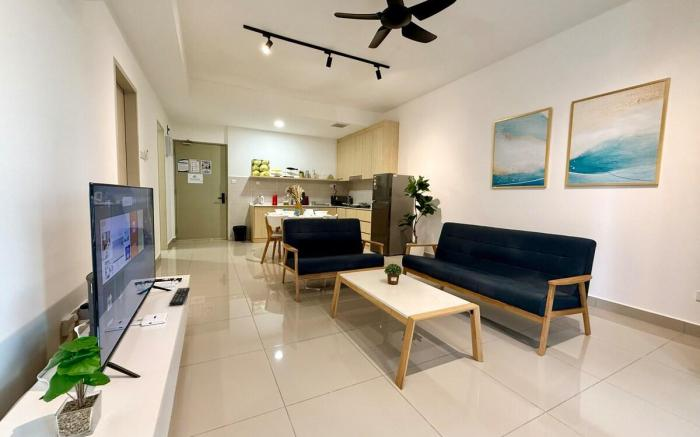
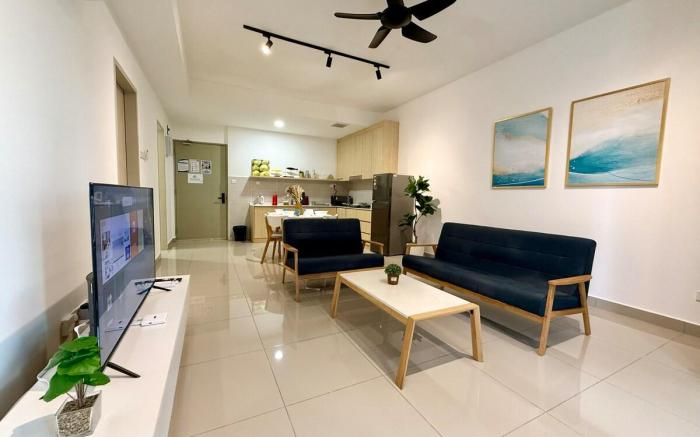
- remote control [168,286,191,307]
